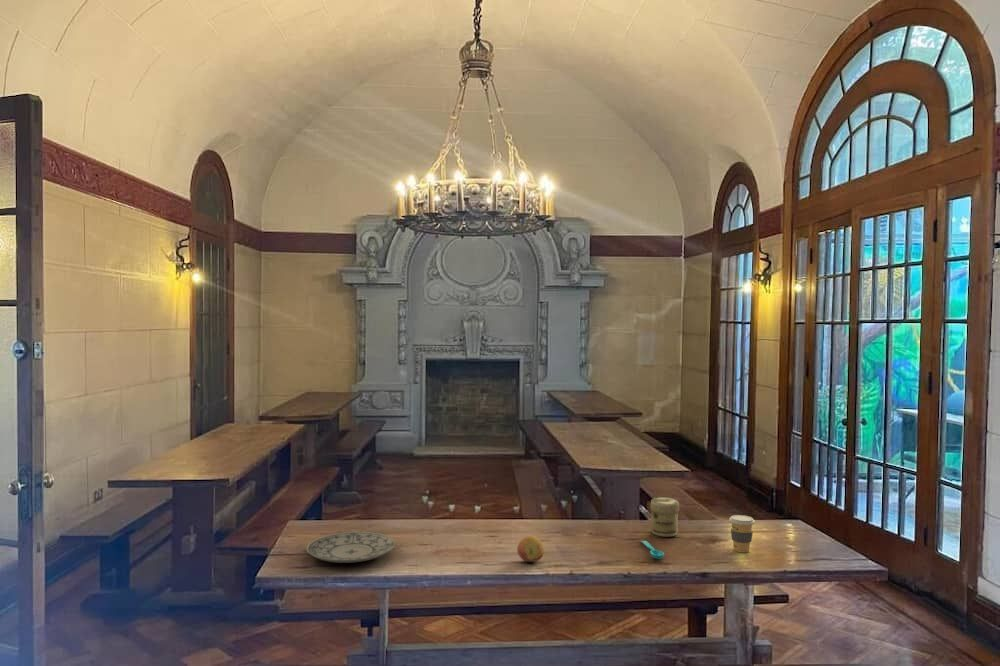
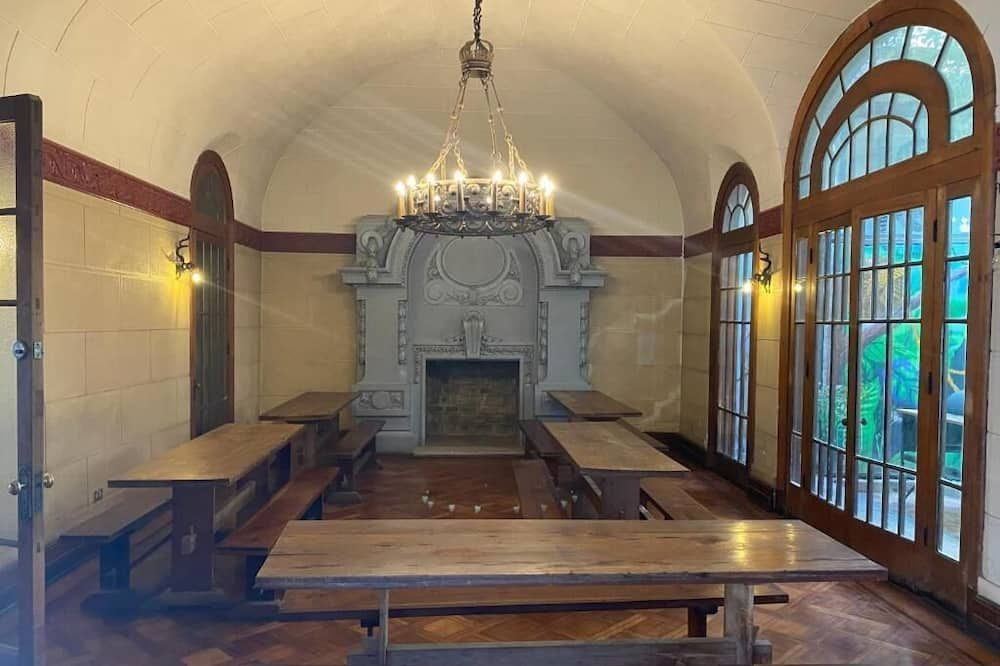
- jar [649,496,680,538]
- fruit [516,535,545,563]
- coffee cup [728,514,756,553]
- plate [306,531,396,564]
- spoon [640,540,665,560]
